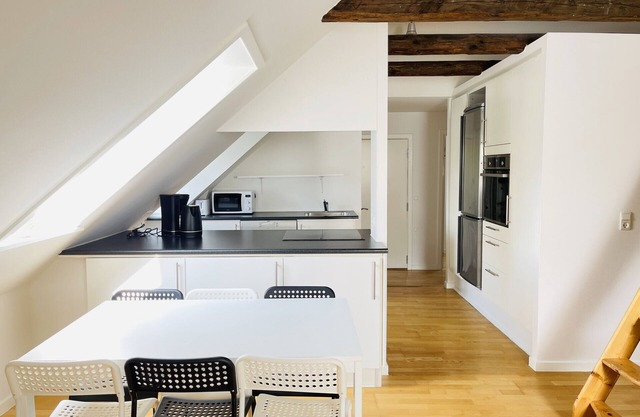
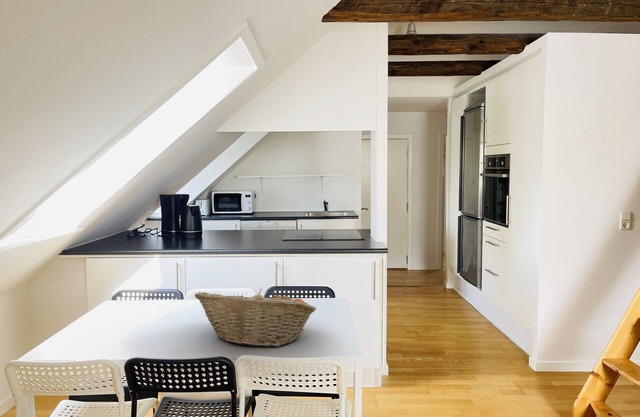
+ fruit basket [194,288,317,348]
